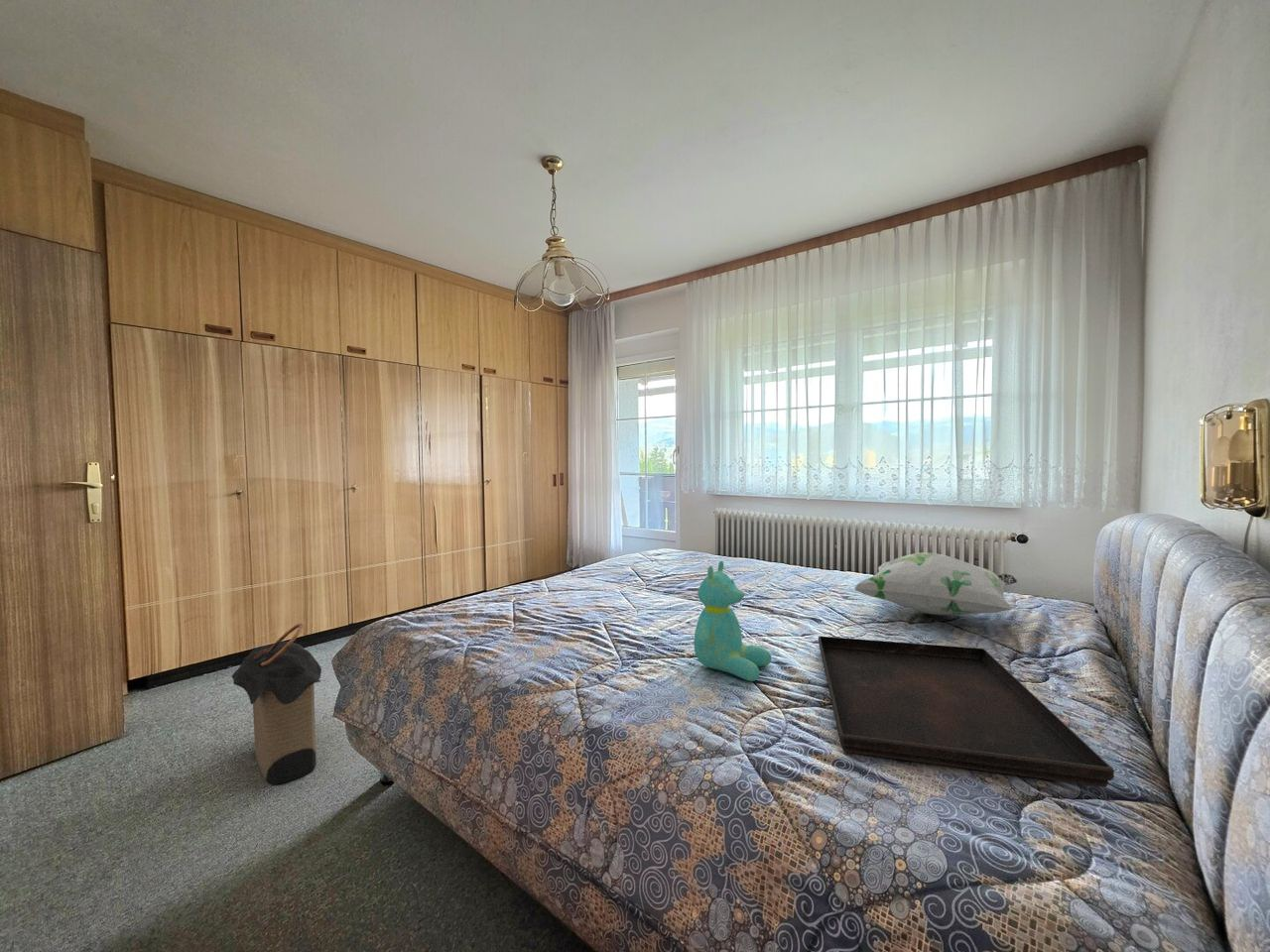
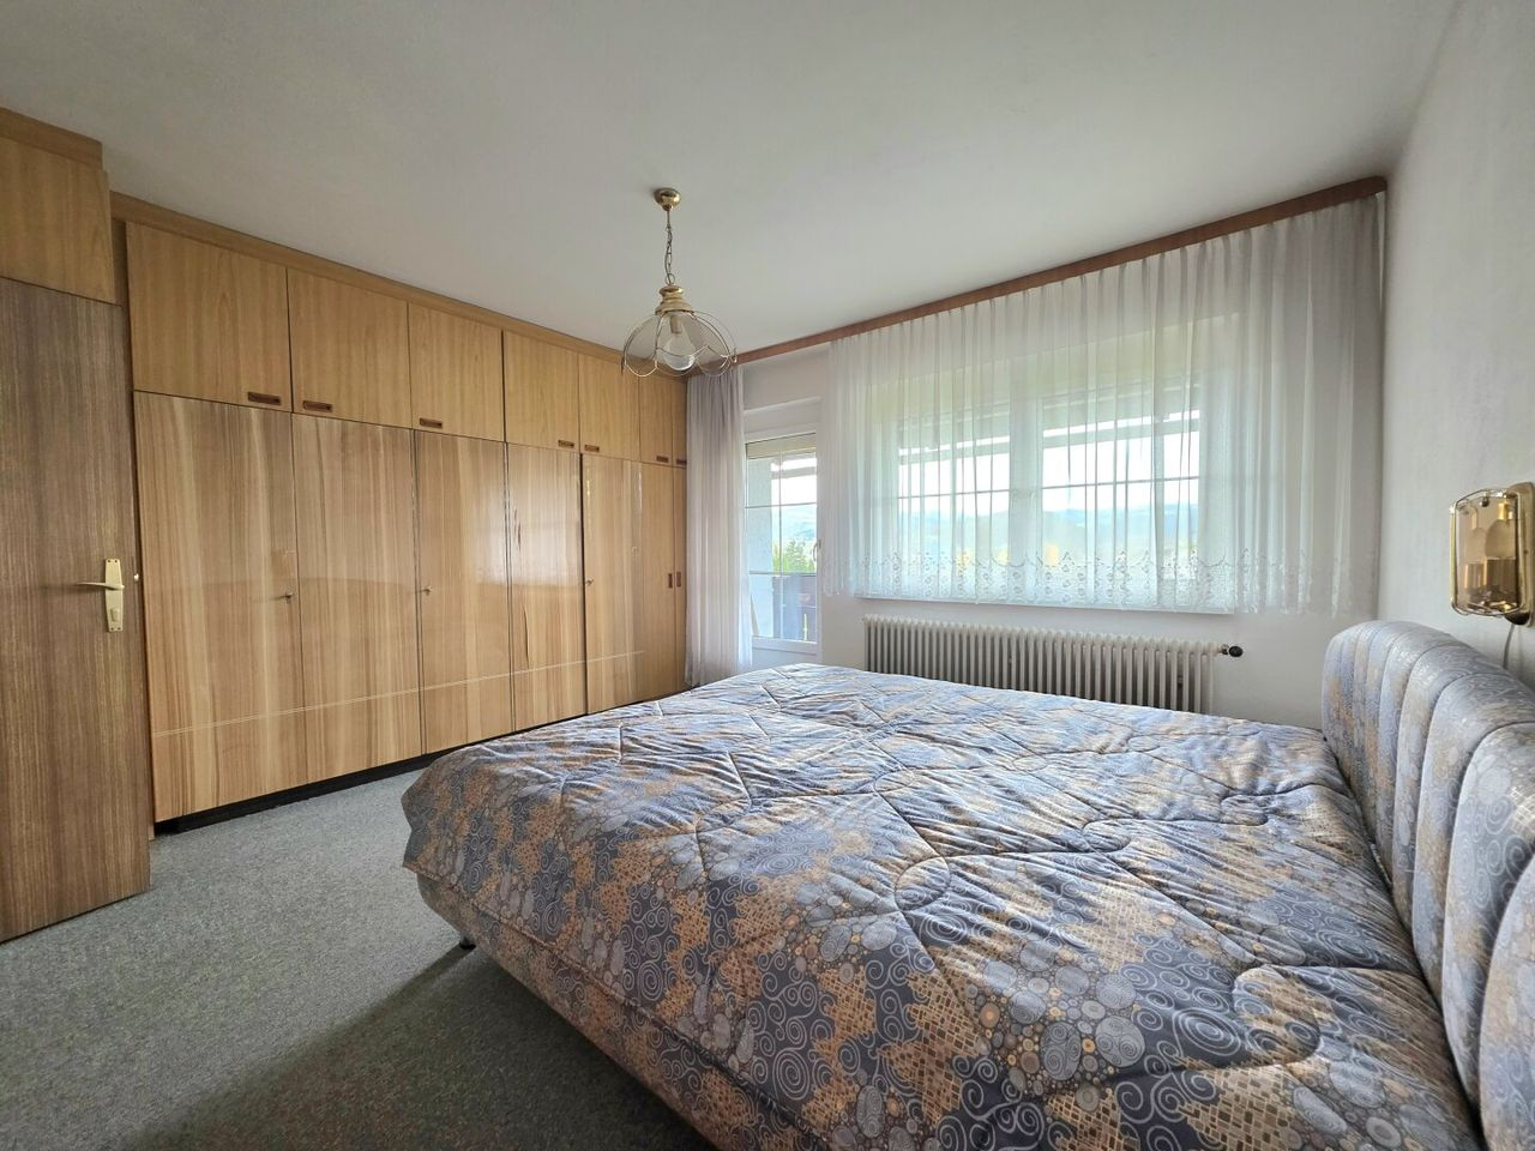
- serving tray [818,636,1115,788]
- teddy bear [694,560,772,682]
- decorative pillow [853,551,1018,616]
- laundry hamper [230,623,322,785]
